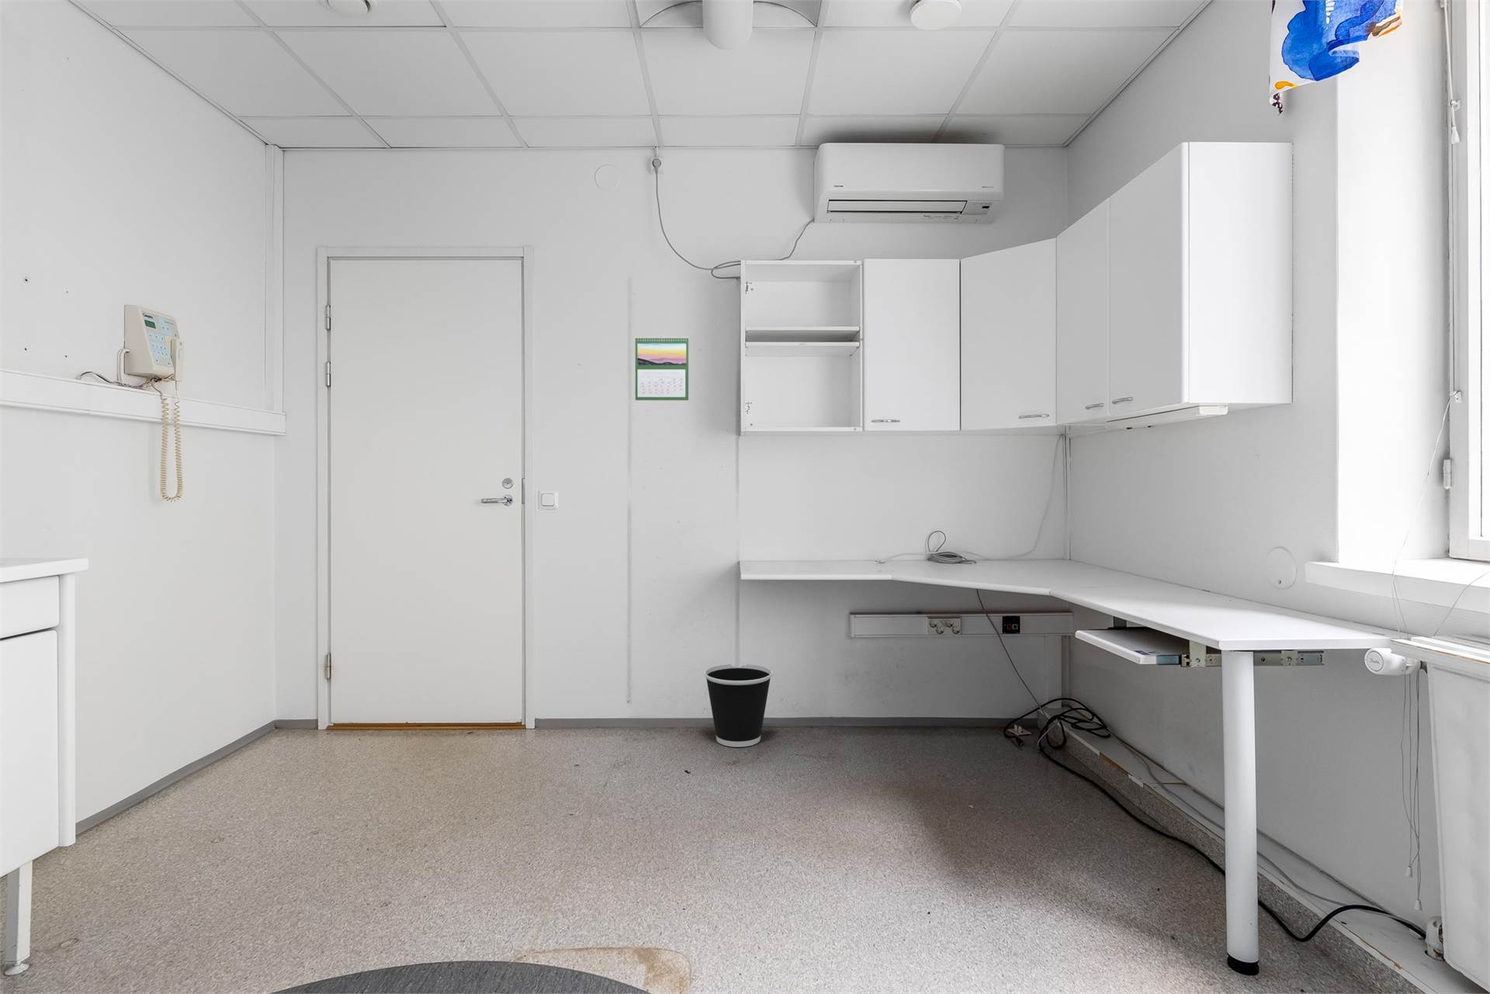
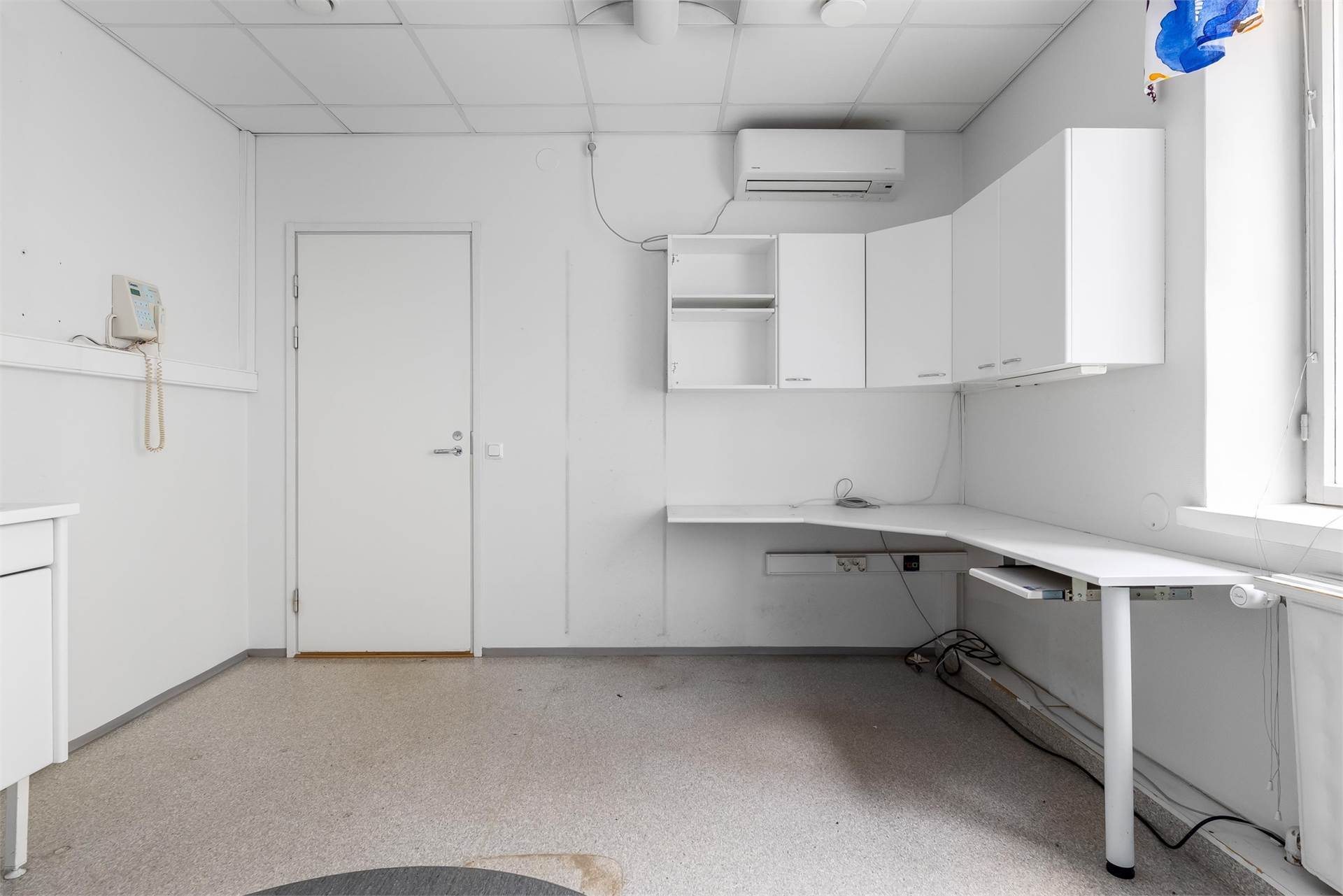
- wastebasket [703,663,773,748]
- calendar [635,334,689,402]
